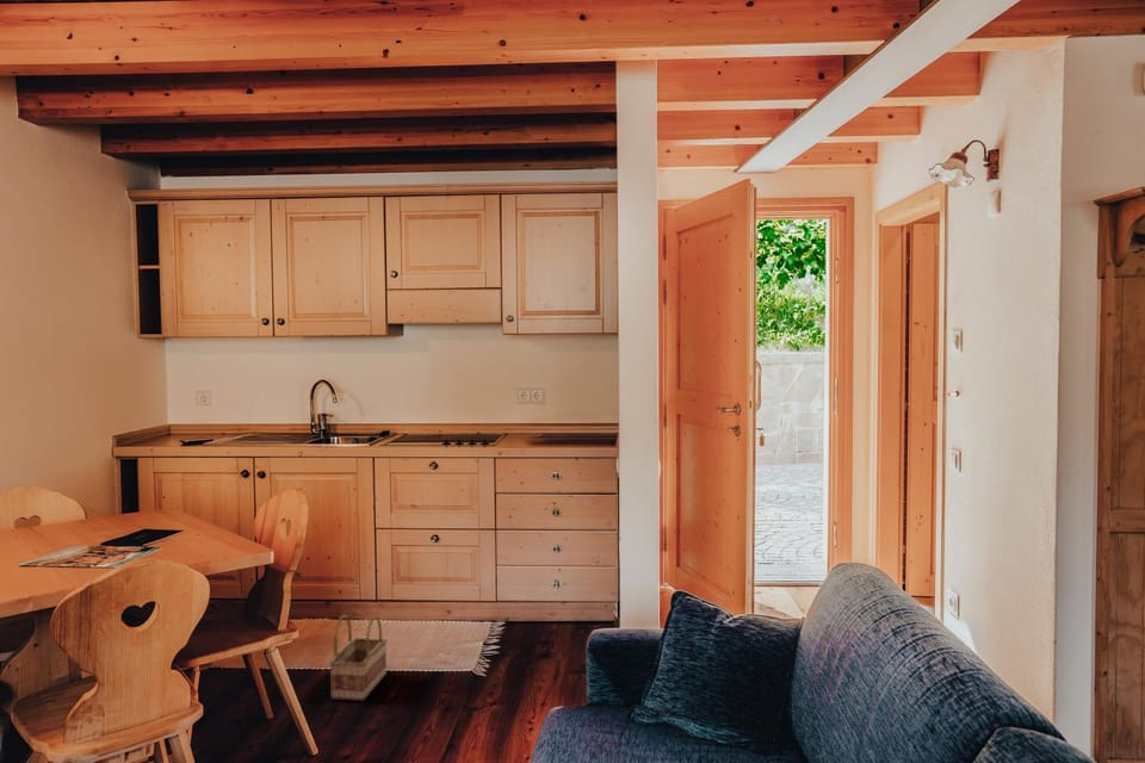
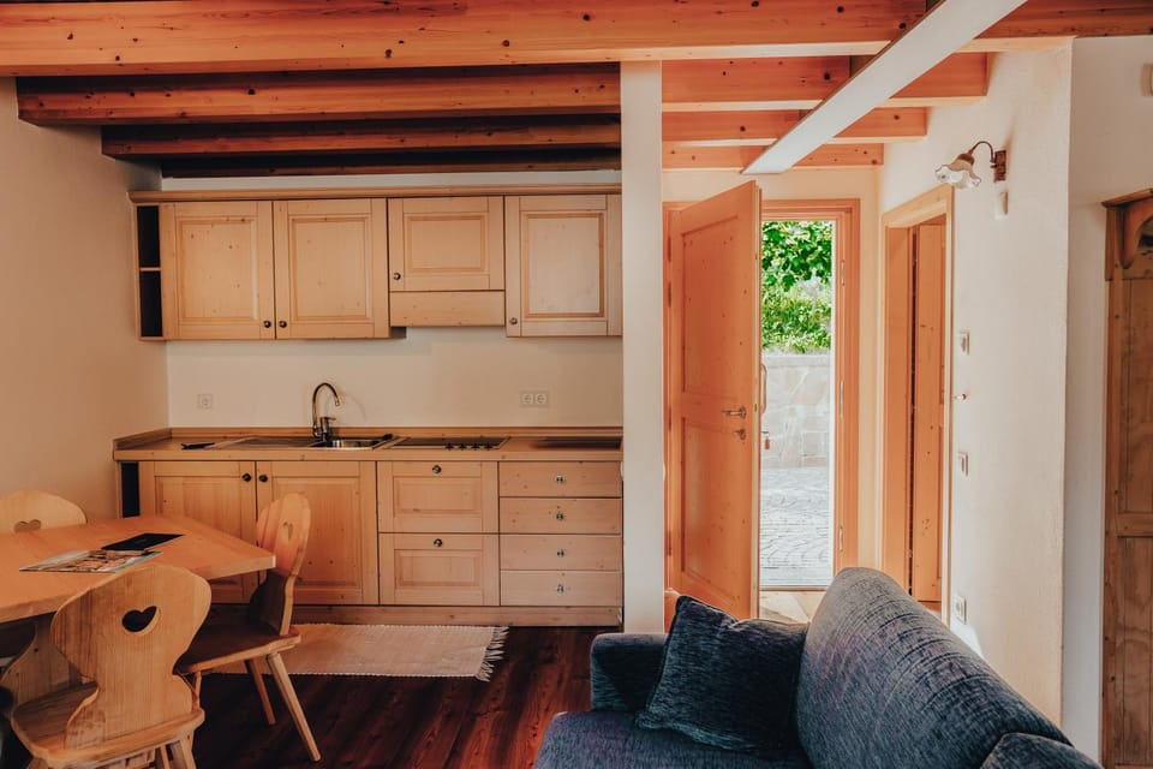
- basket [328,613,388,701]
